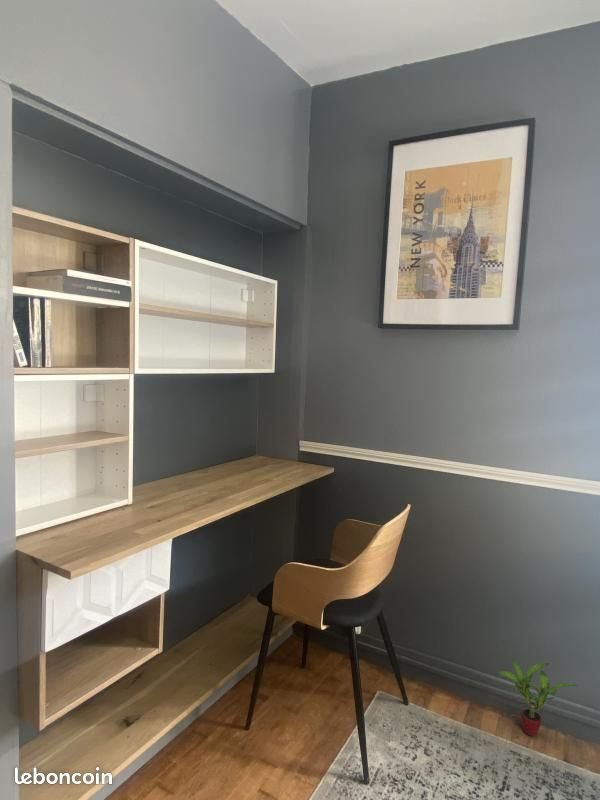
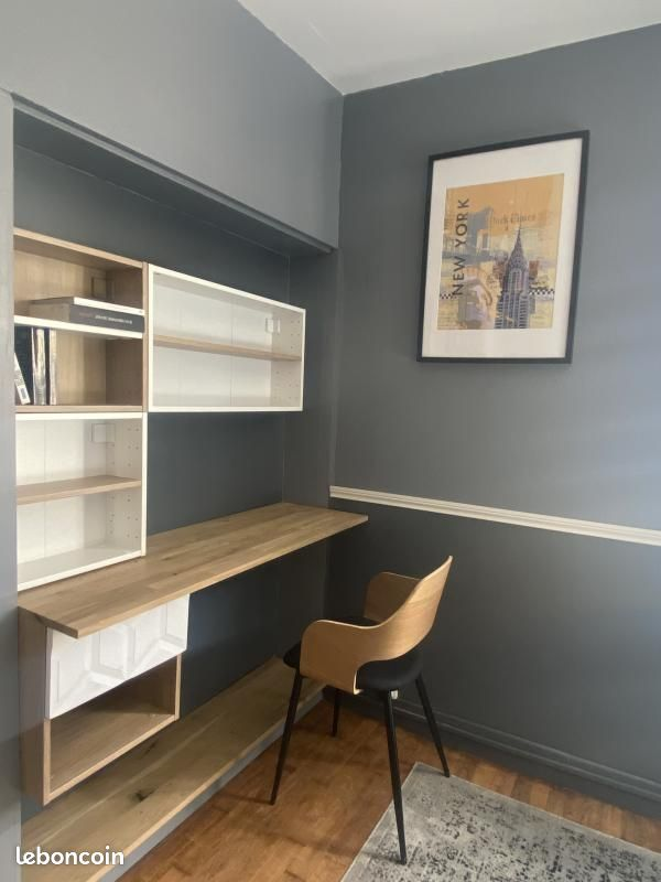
- potted plant [495,656,578,737]
